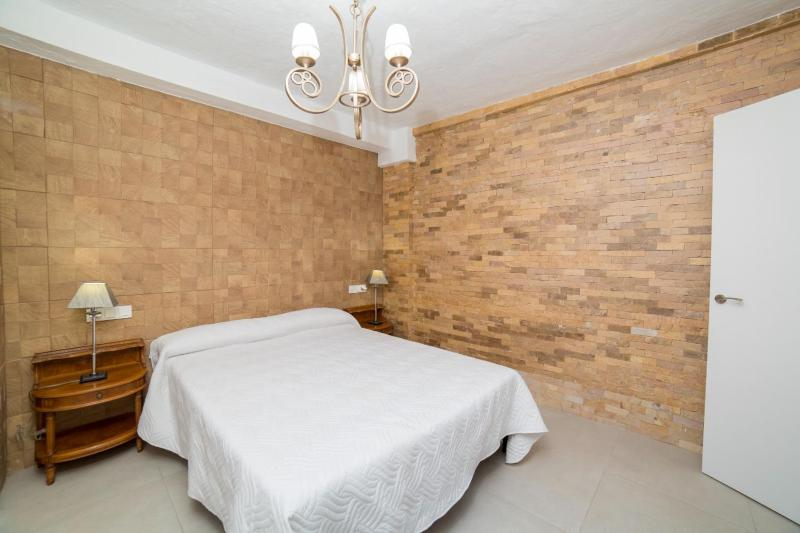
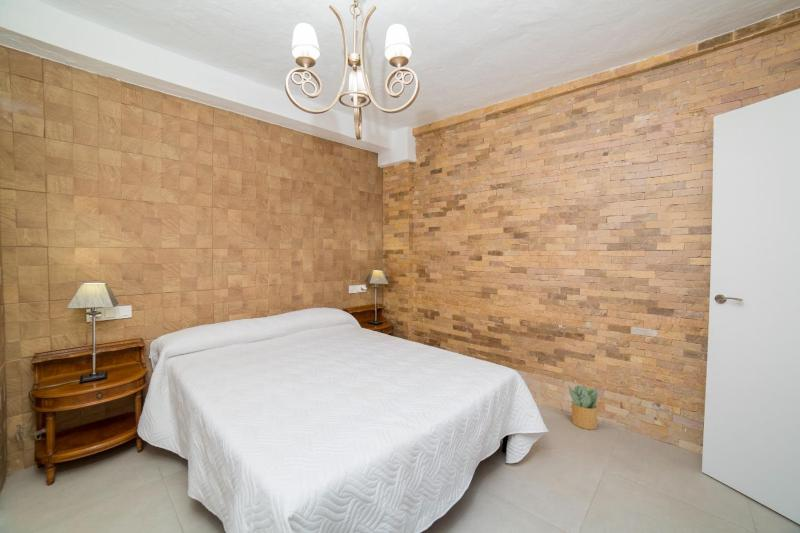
+ potted plant [568,384,599,430]
